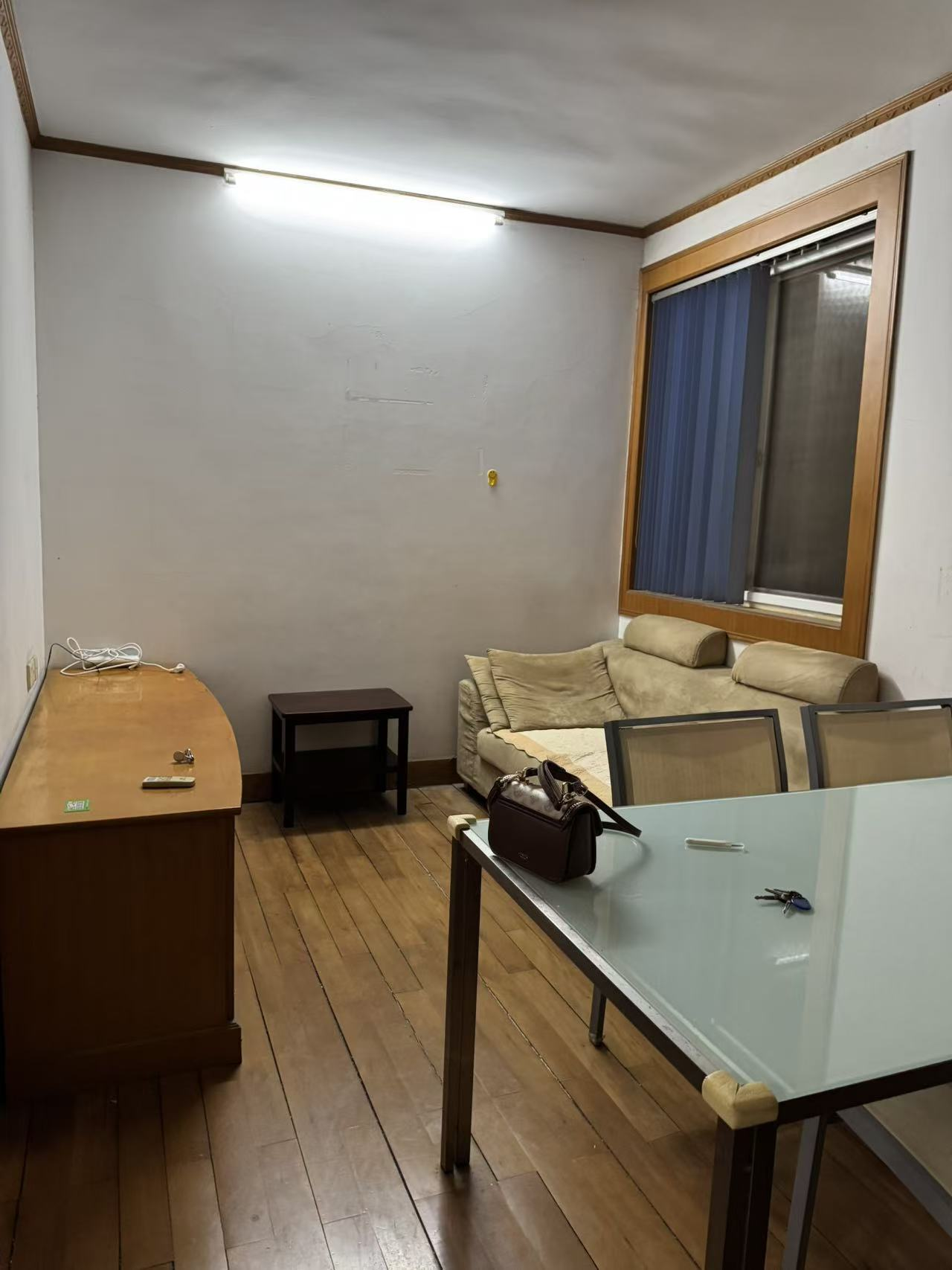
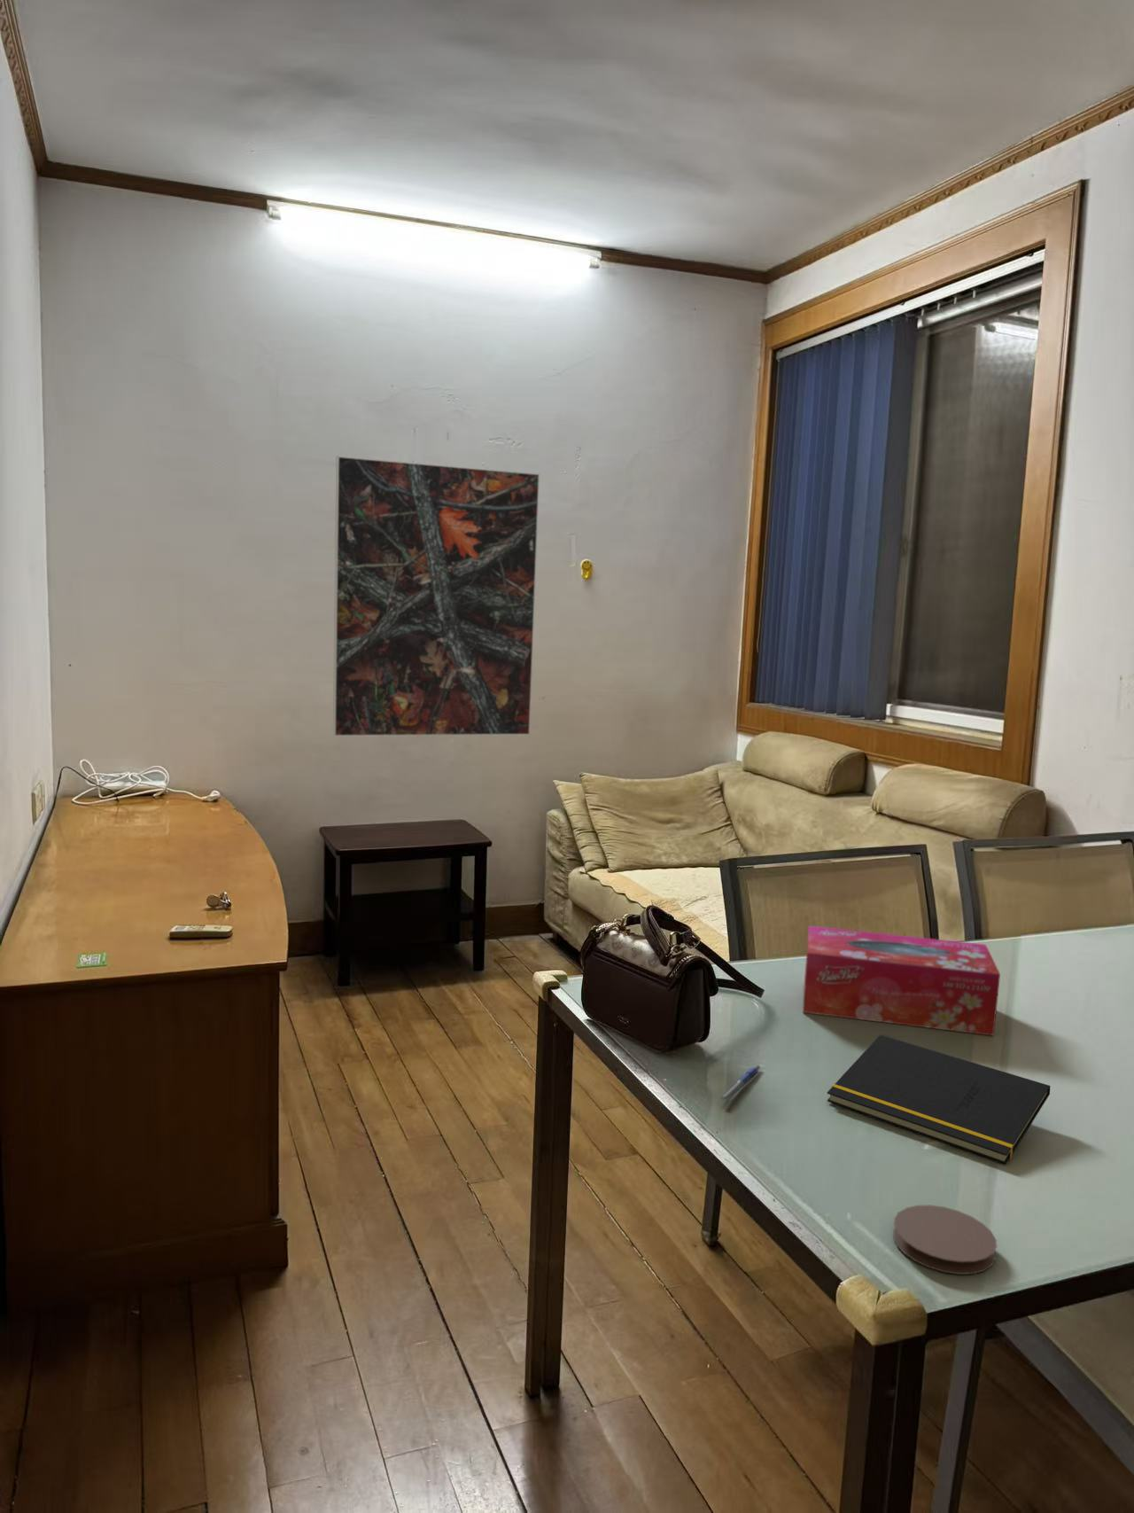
+ coaster [892,1204,997,1276]
+ notepad [827,1034,1052,1165]
+ tissue box [802,926,1001,1036]
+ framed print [332,455,541,737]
+ pen [717,1064,764,1102]
